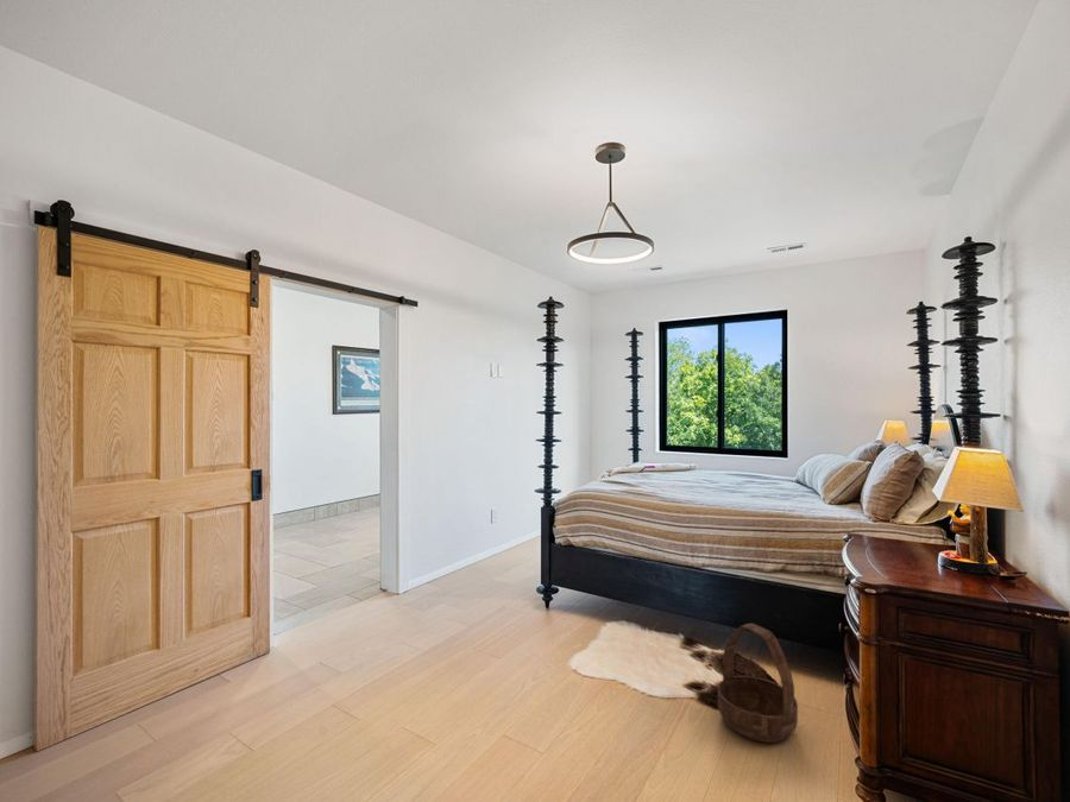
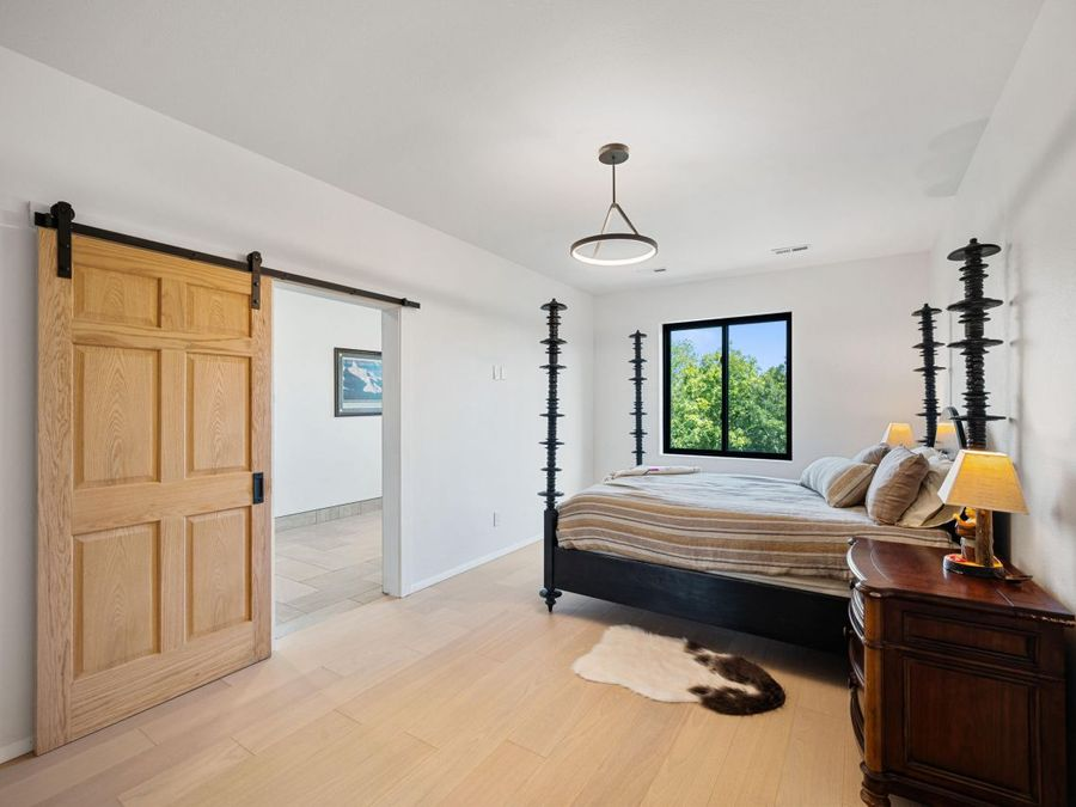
- basket [717,623,799,744]
